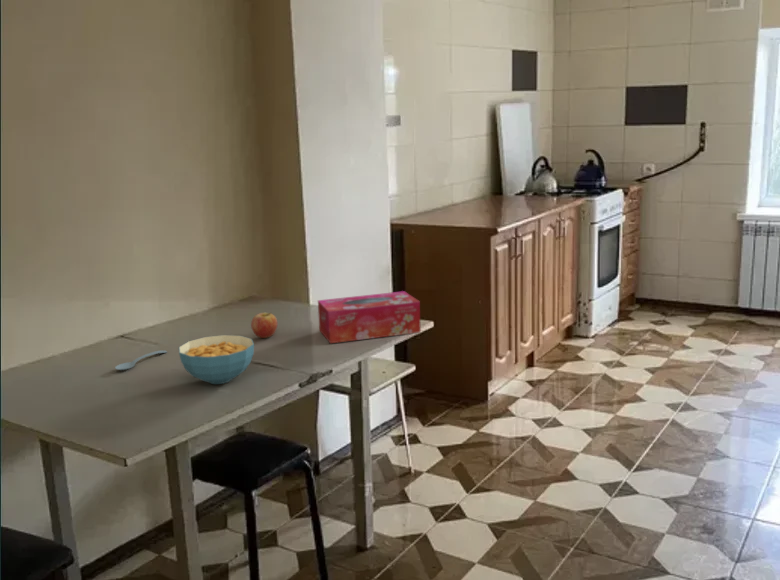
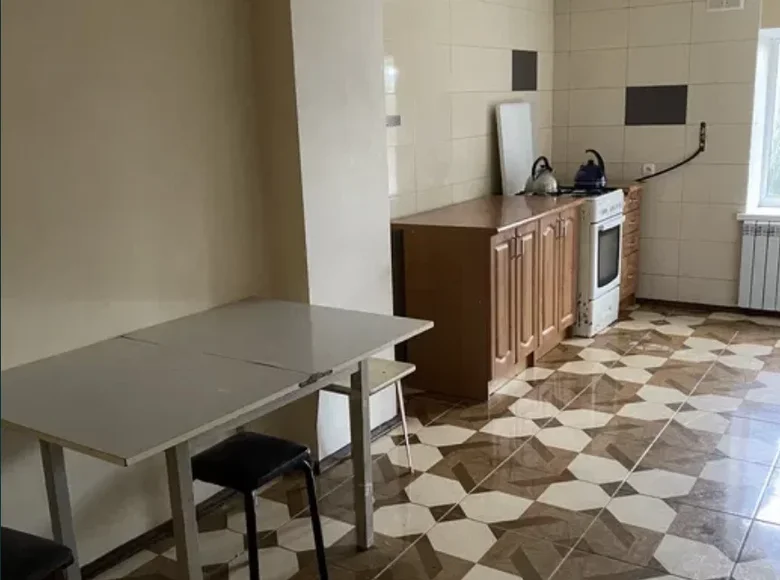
- tissue box [317,290,422,344]
- spoon [114,350,168,371]
- fruit [250,312,278,339]
- cereal bowl [178,334,255,385]
